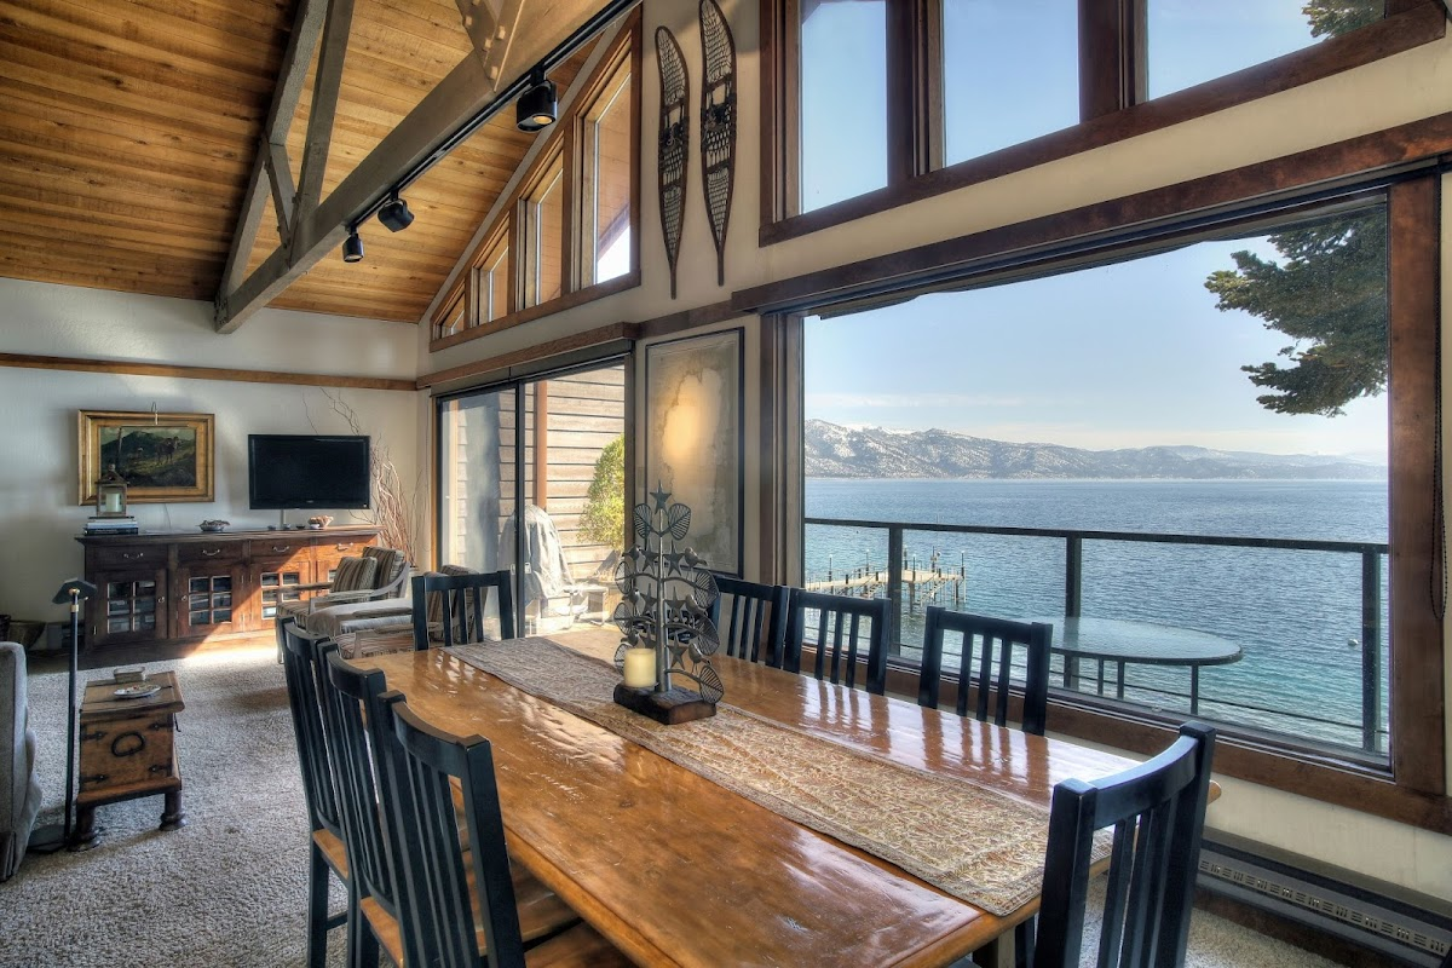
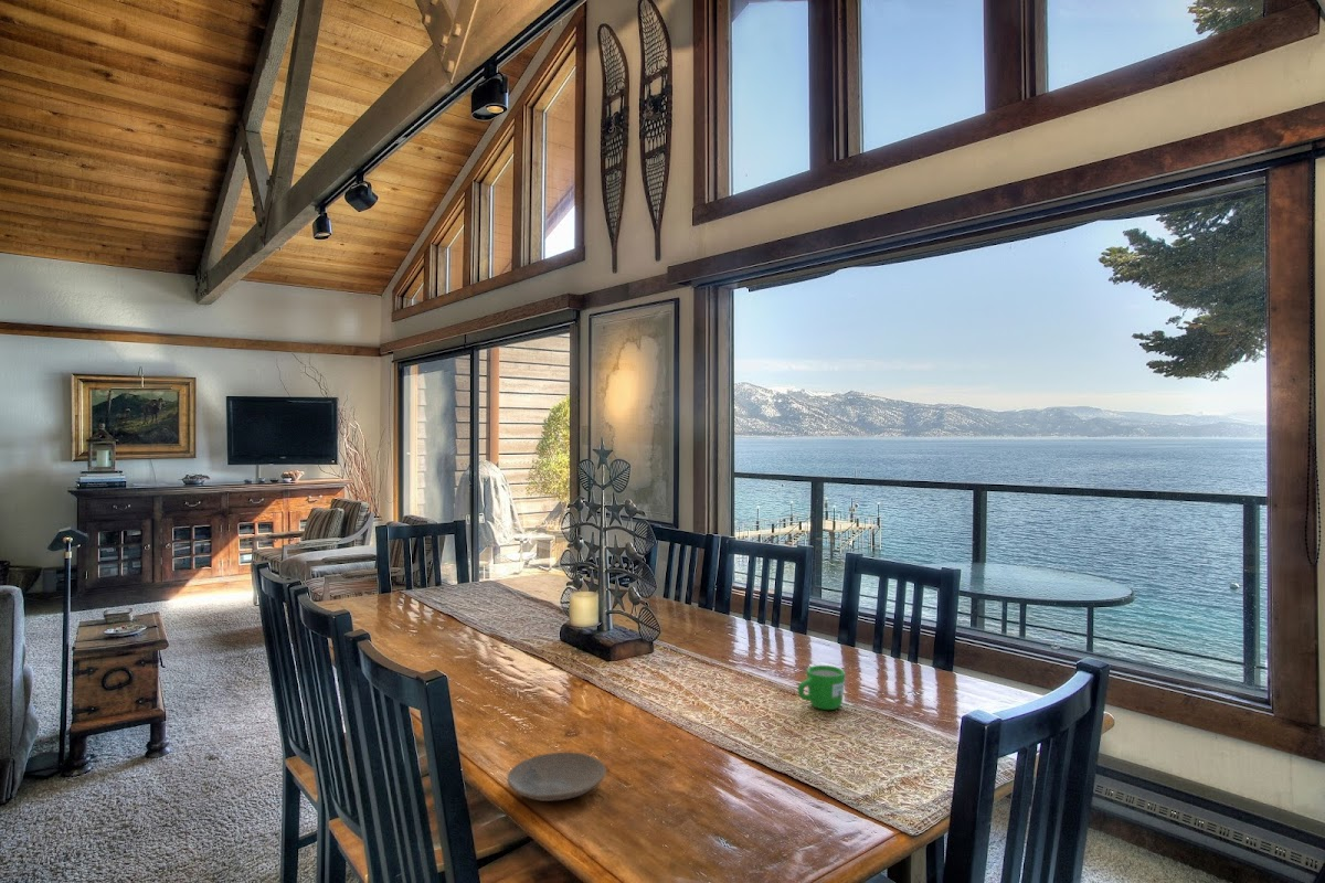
+ plate [506,752,607,802]
+ mug [797,664,846,711]
